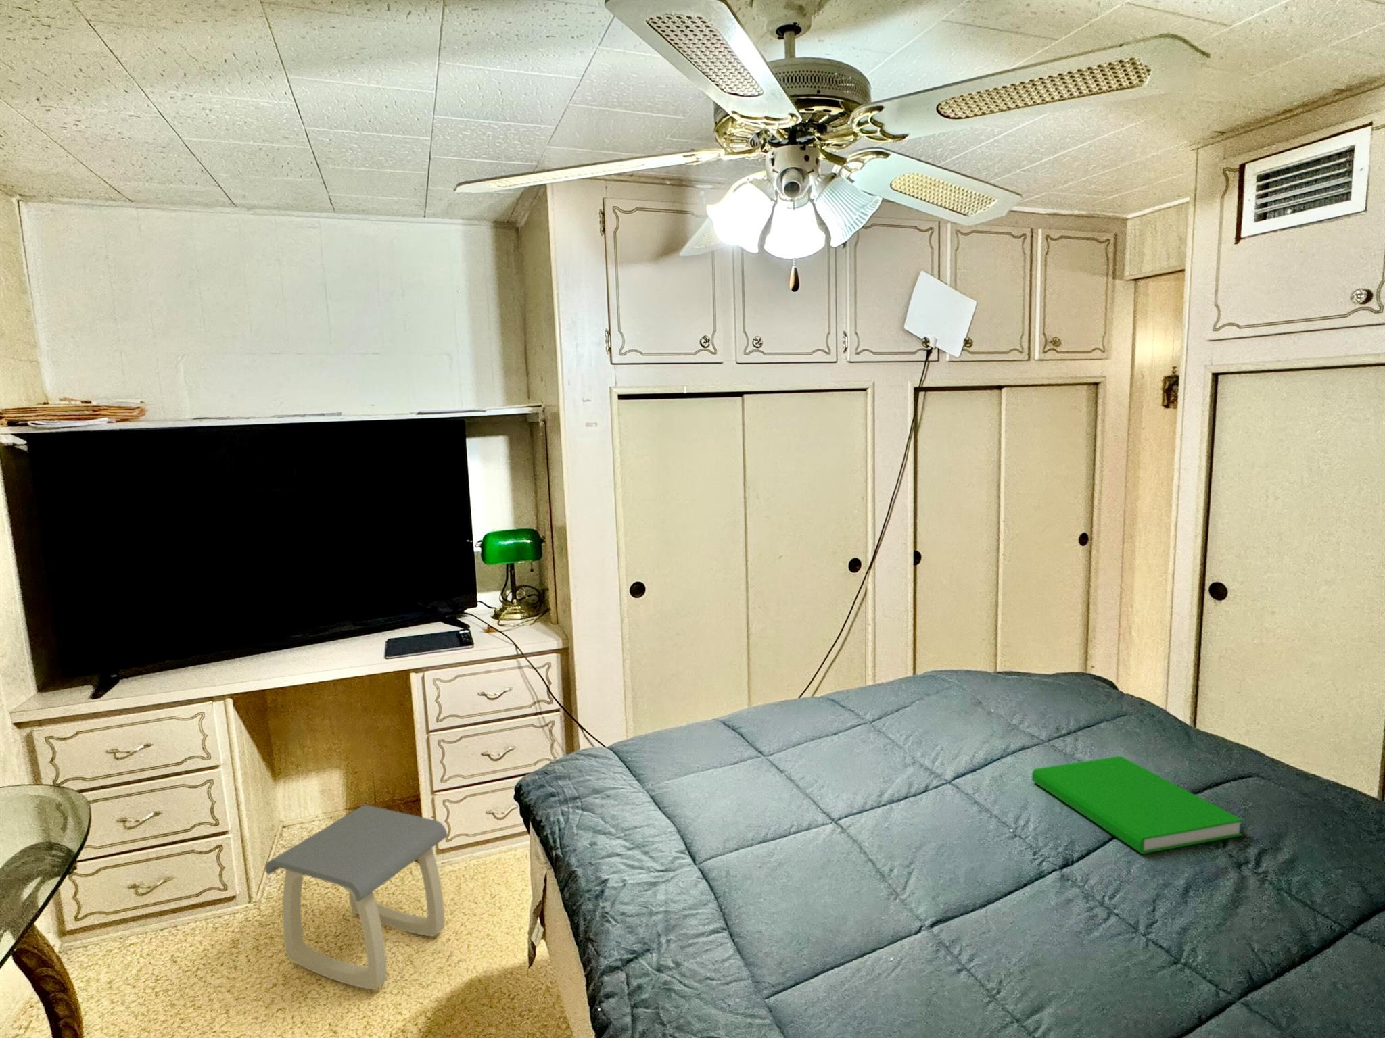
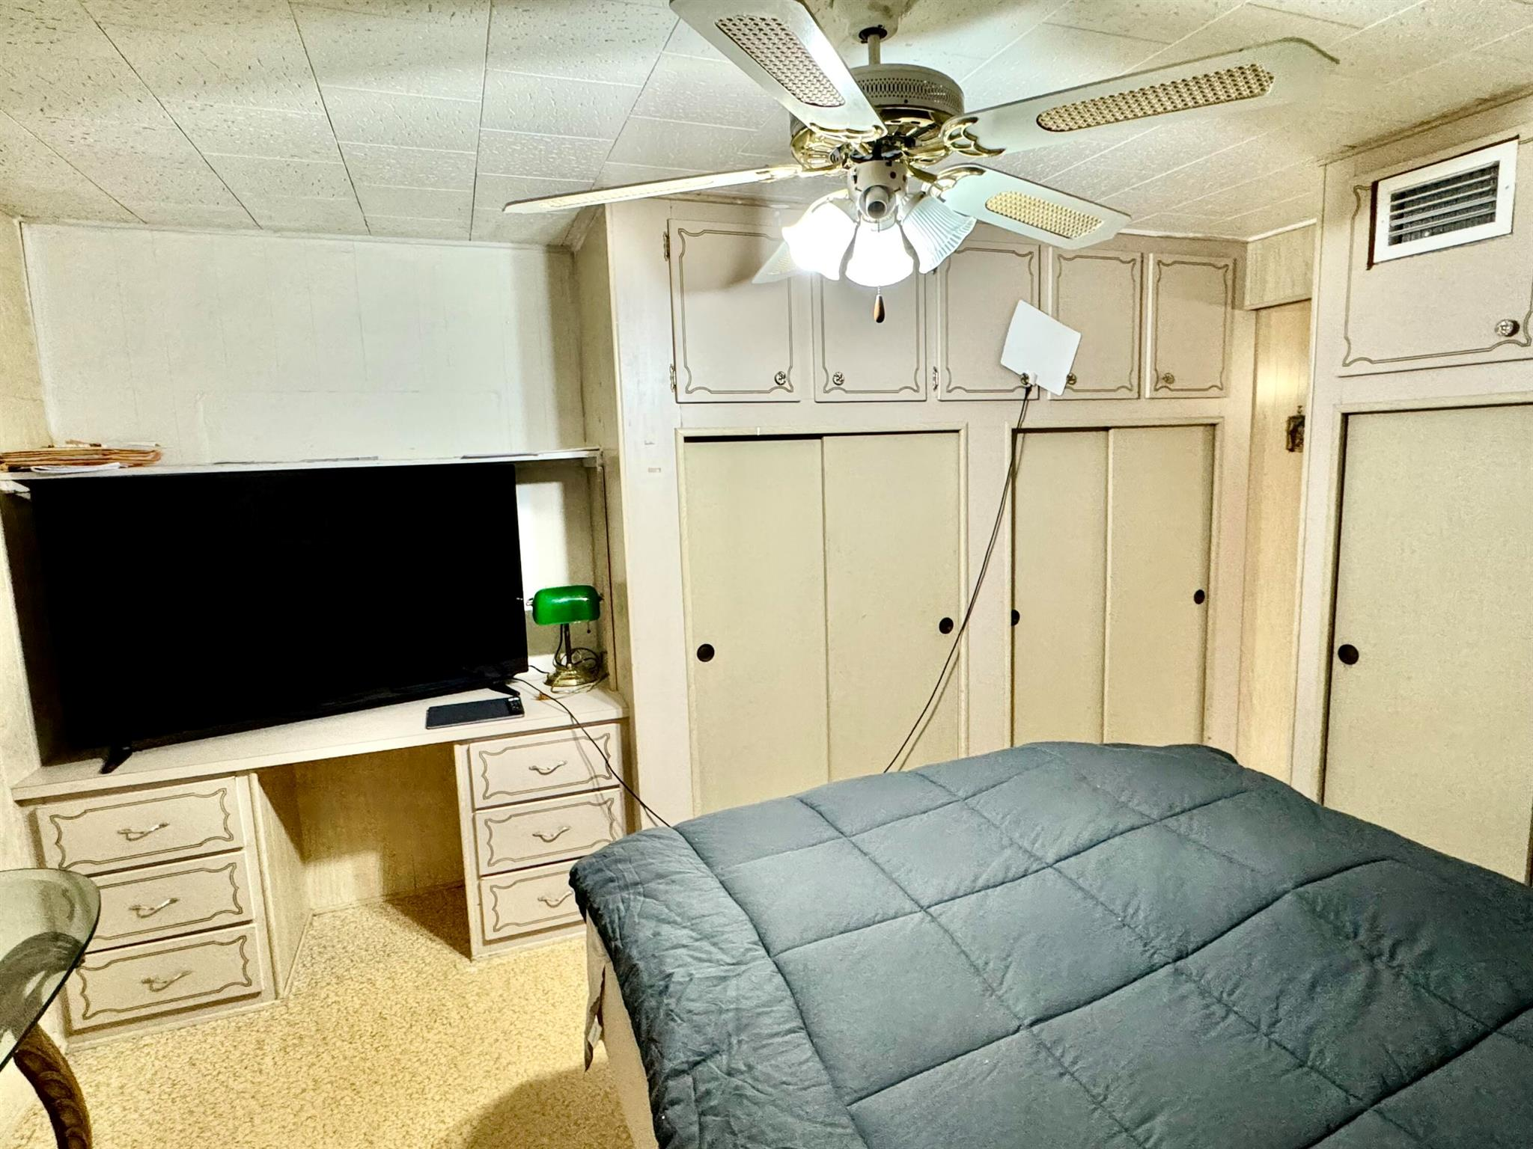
- book [1032,756,1243,855]
- stool [264,805,448,991]
